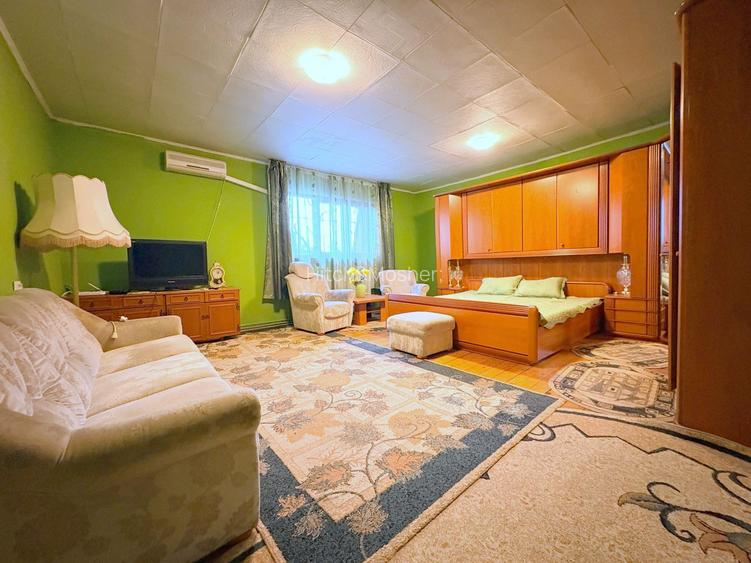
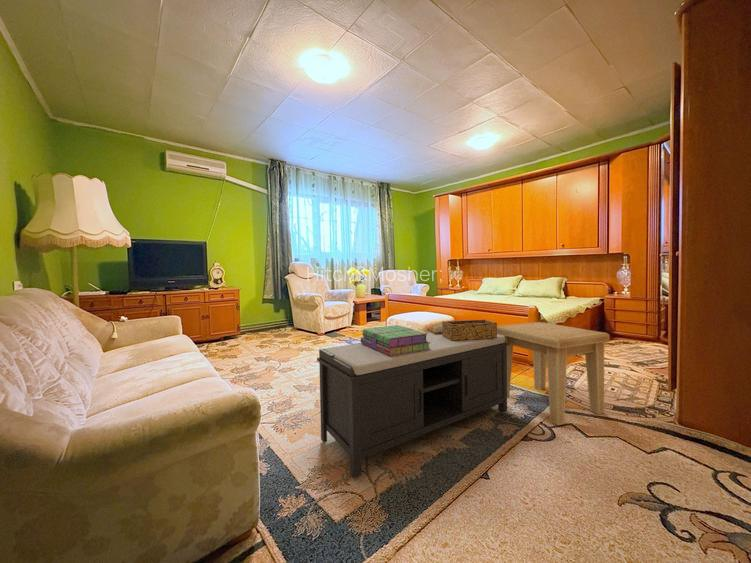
+ decorative box [426,319,498,341]
+ bench [316,331,509,479]
+ side table [497,321,610,426]
+ stack of books [360,324,431,356]
